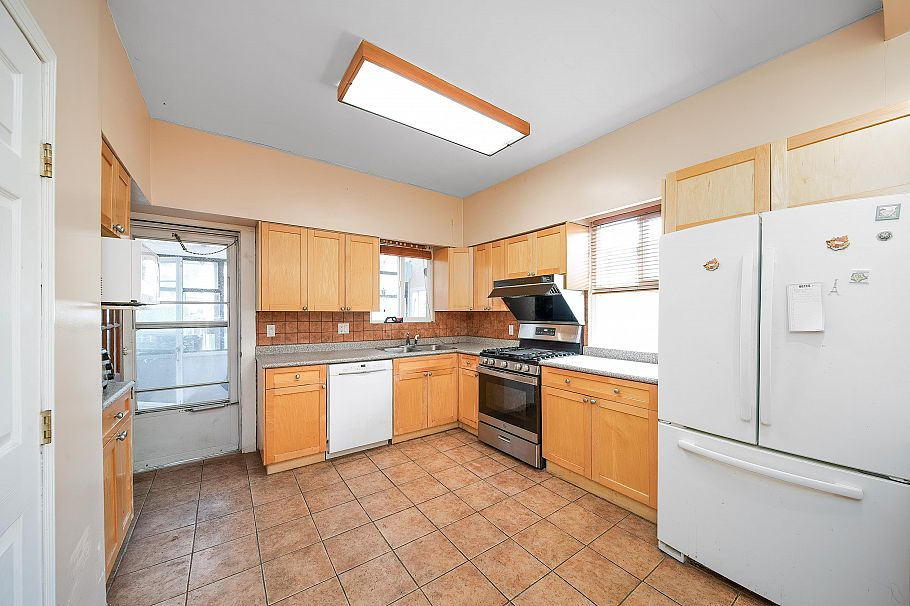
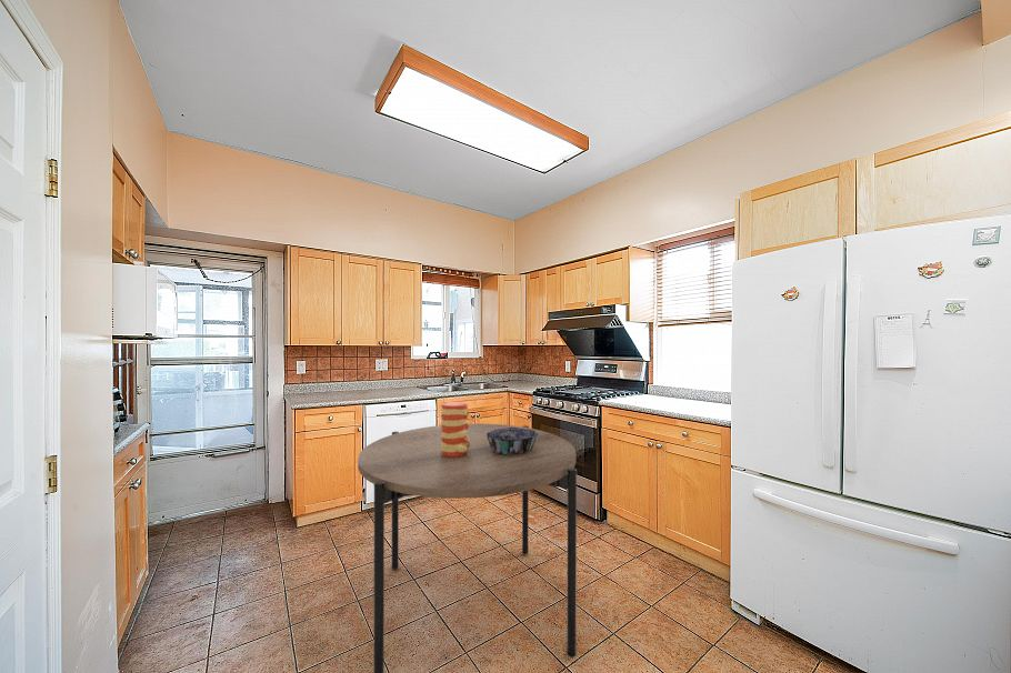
+ decorative bowl [486,428,538,454]
+ dining table [357,423,578,673]
+ vase [440,401,470,456]
